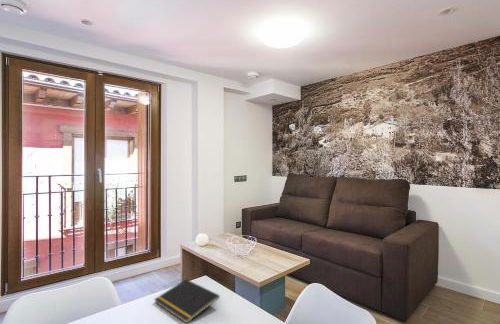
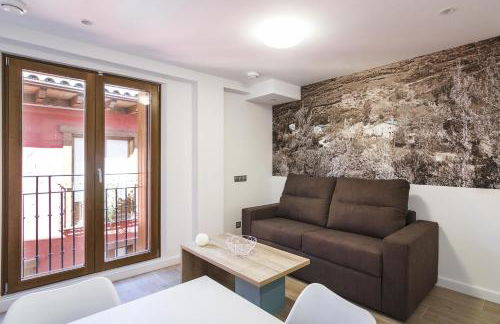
- notepad [153,278,221,324]
